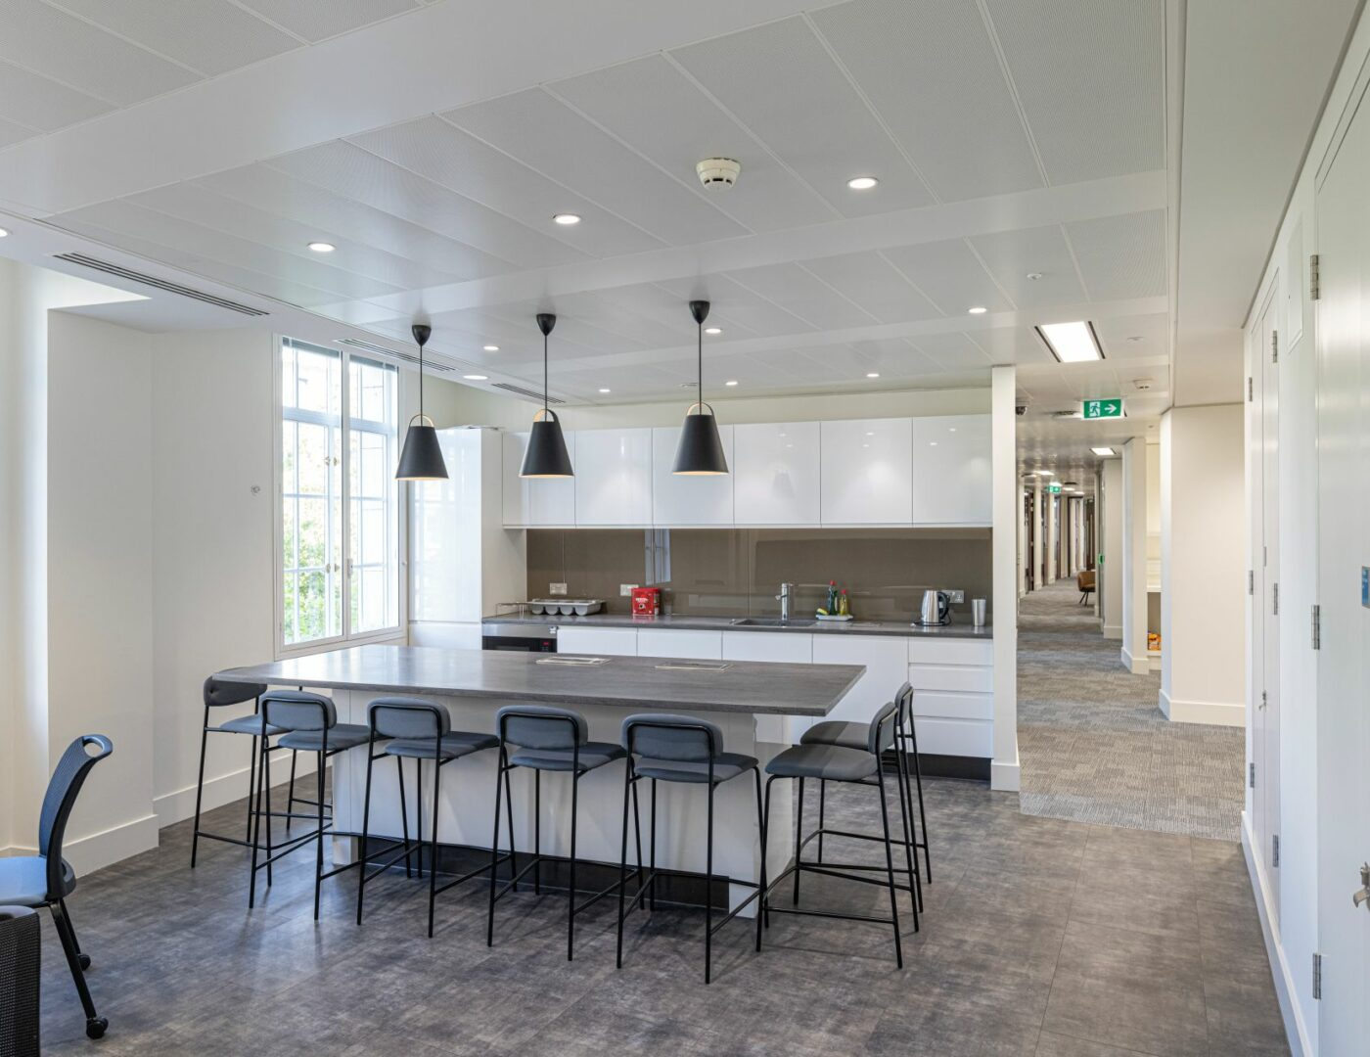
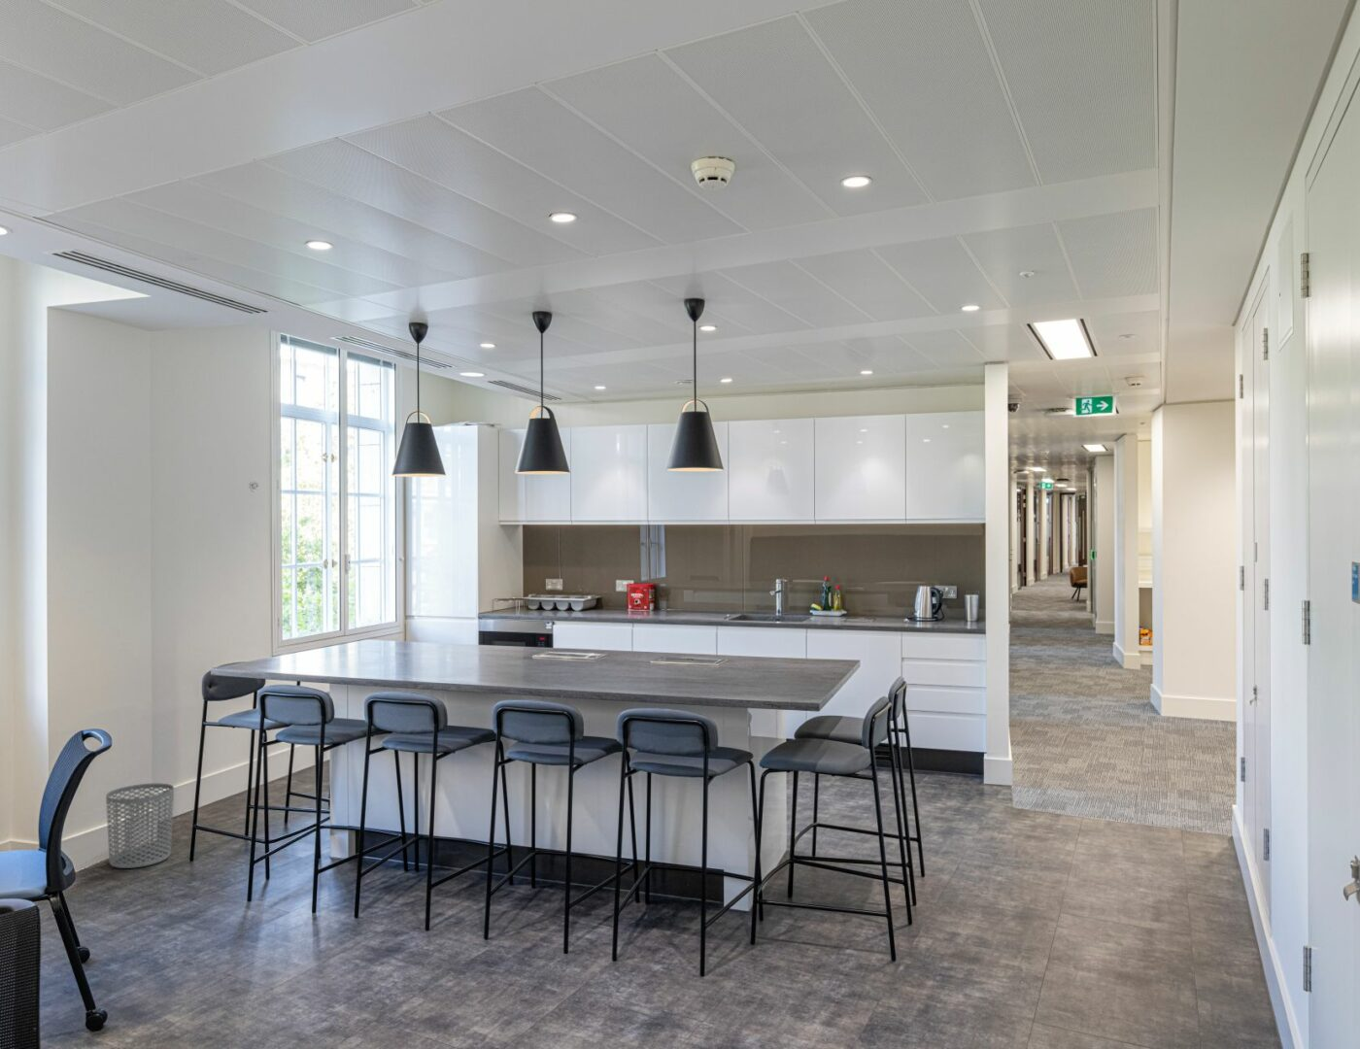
+ waste bin [105,782,175,869]
